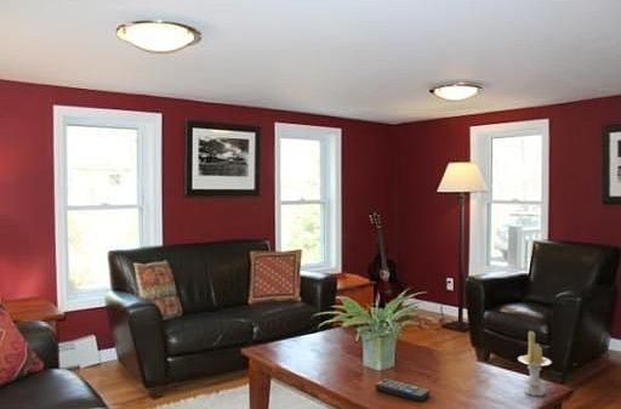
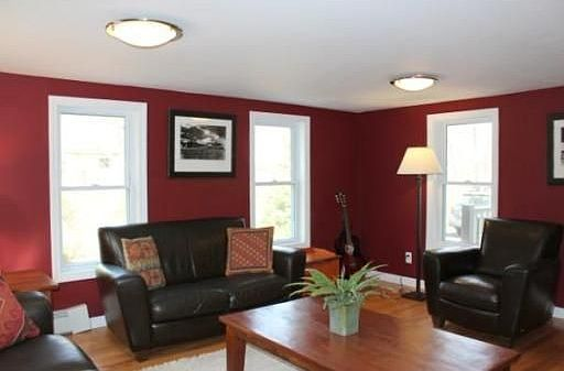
- remote control [375,377,431,403]
- candle [517,330,553,397]
